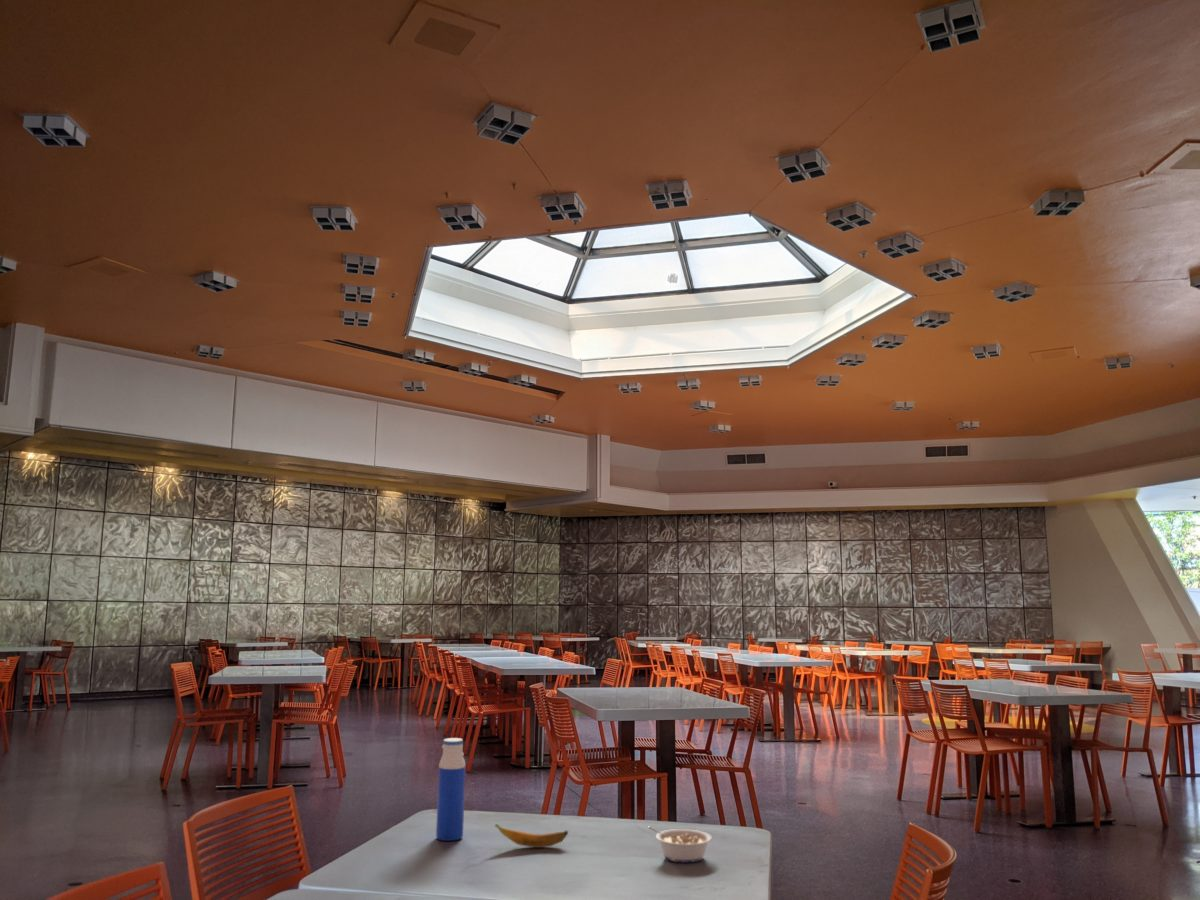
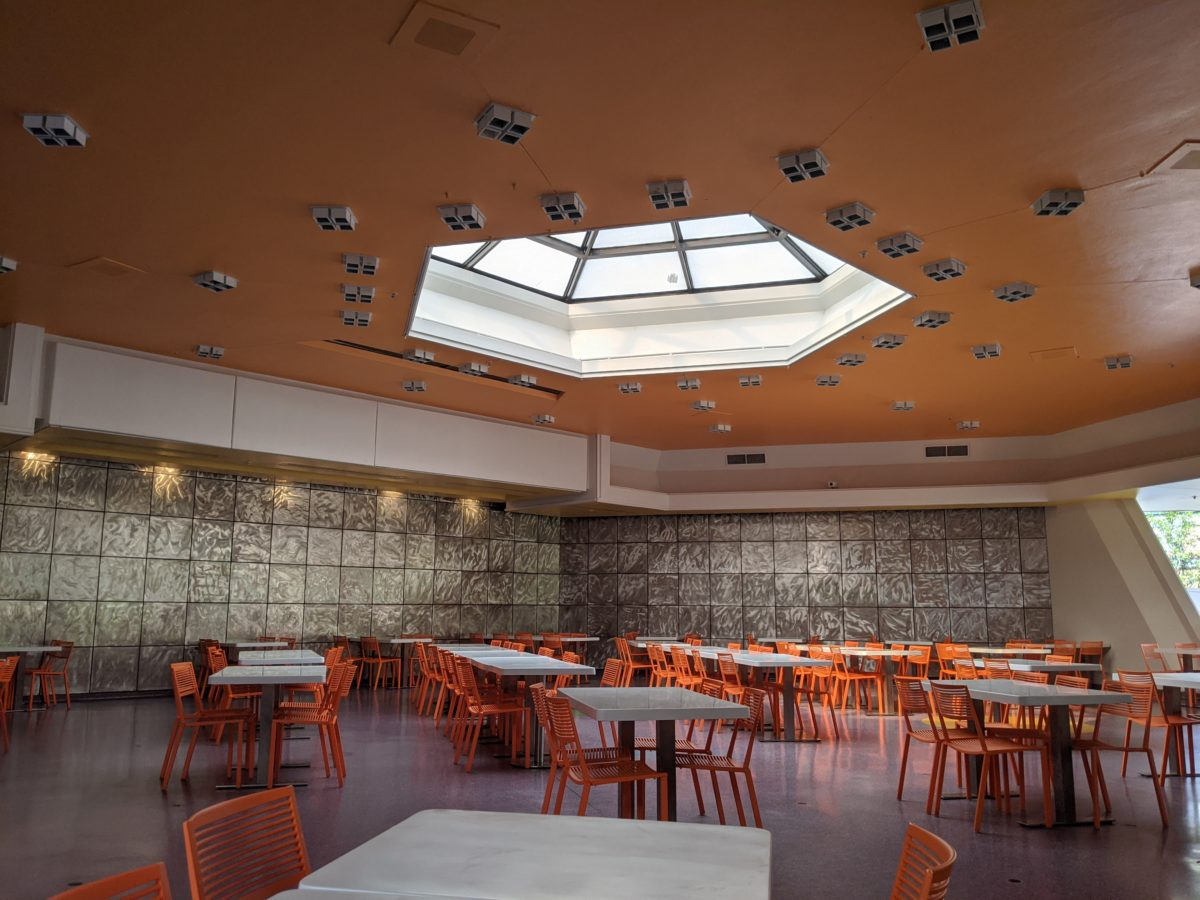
- banana [494,823,569,849]
- legume [647,825,713,863]
- water bottle [435,737,466,842]
